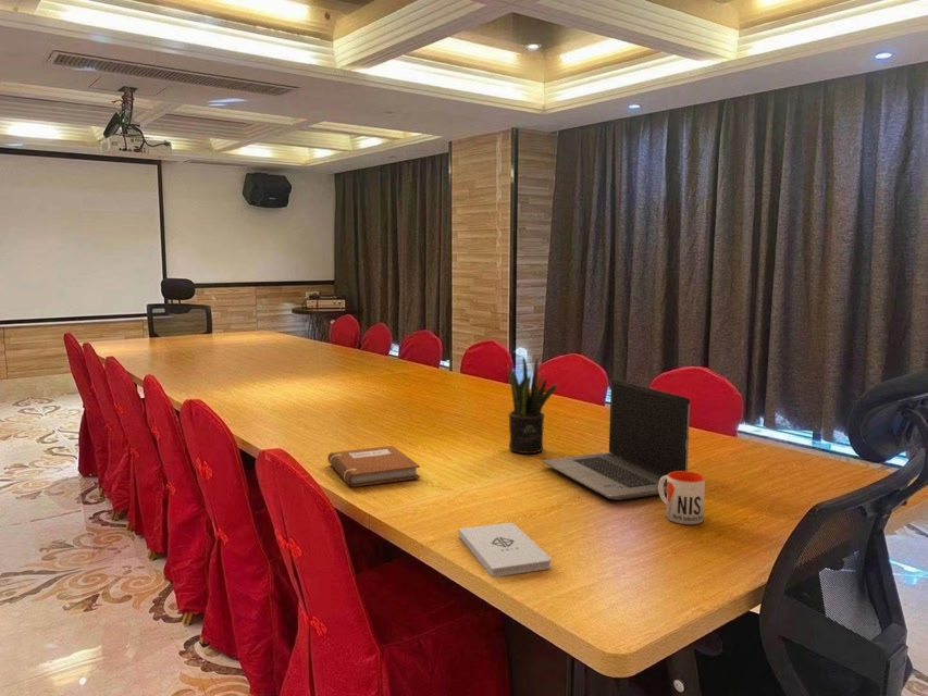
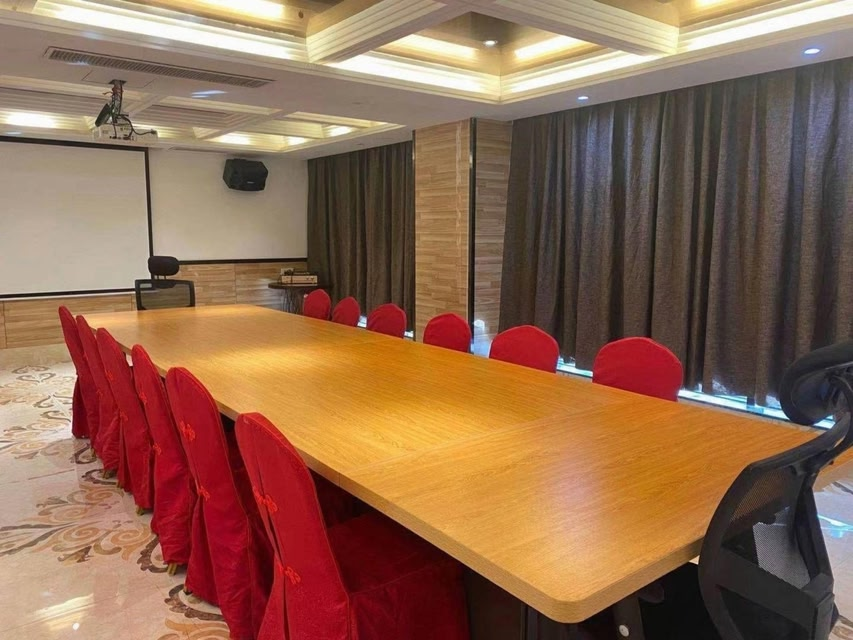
- potted plant [506,357,559,455]
- notebook [326,445,421,488]
- laptop computer [542,378,691,501]
- mug [658,471,706,525]
- notepad [458,522,552,579]
